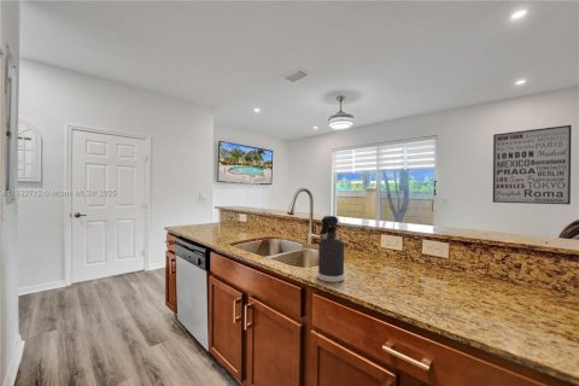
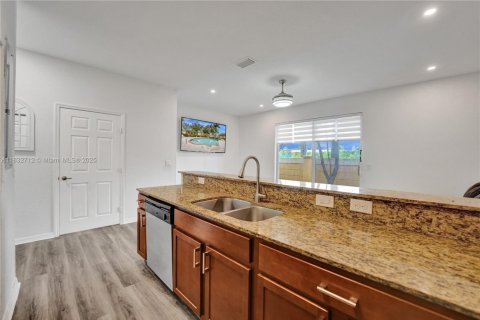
- wall art [492,124,573,205]
- spray bottle [317,215,345,283]
